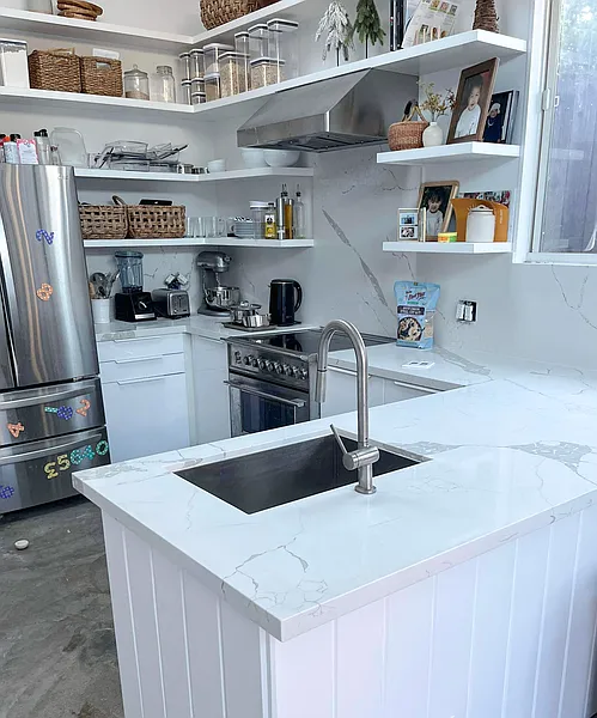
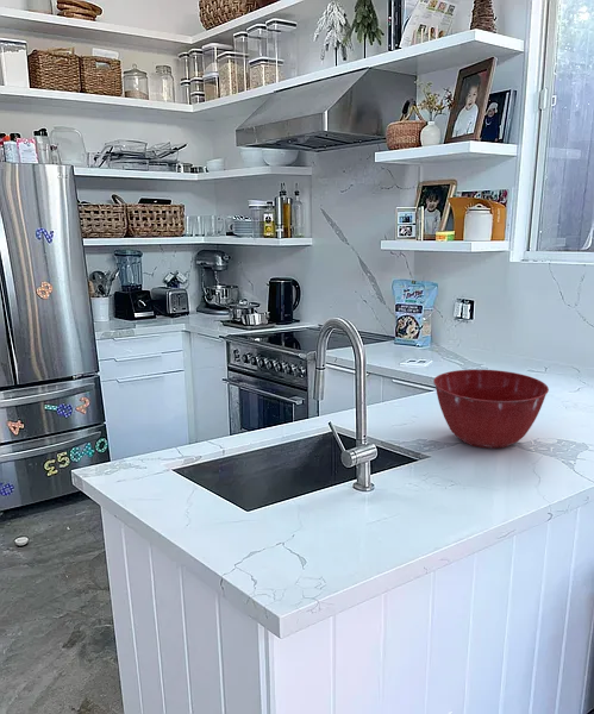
+ mixing bowl [432,369,550,450]
